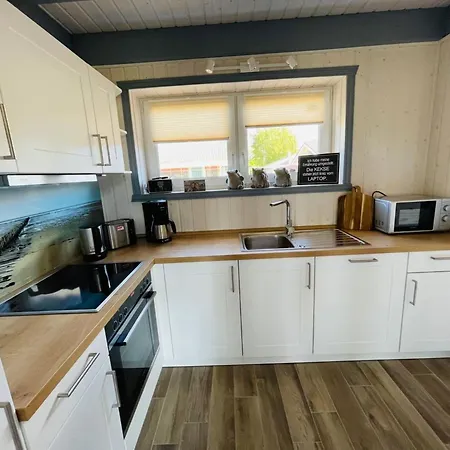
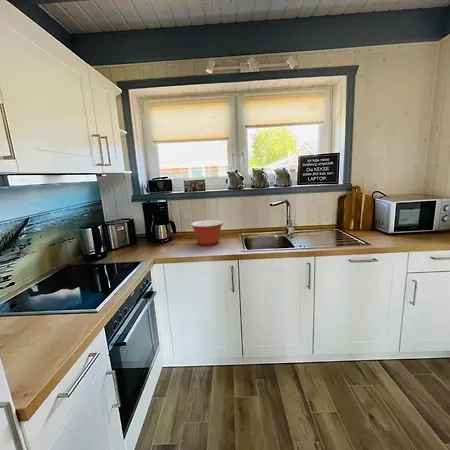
+ mixing bowl [190,219,224,246]
